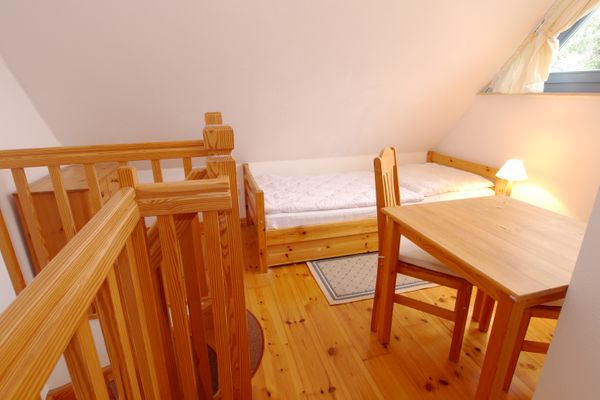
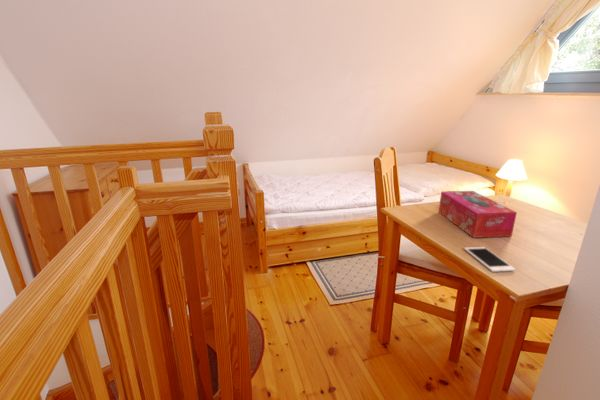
+ tissue box [438,190,518,239]
+ cell phone [463,246,516,273]
